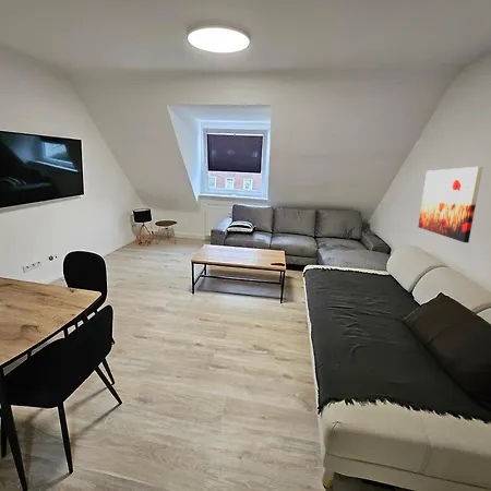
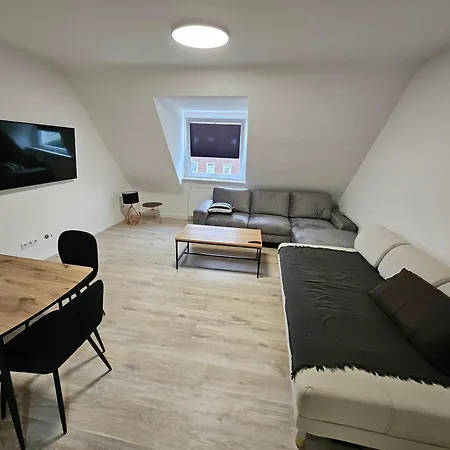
- wall art [417,166,483,243]
